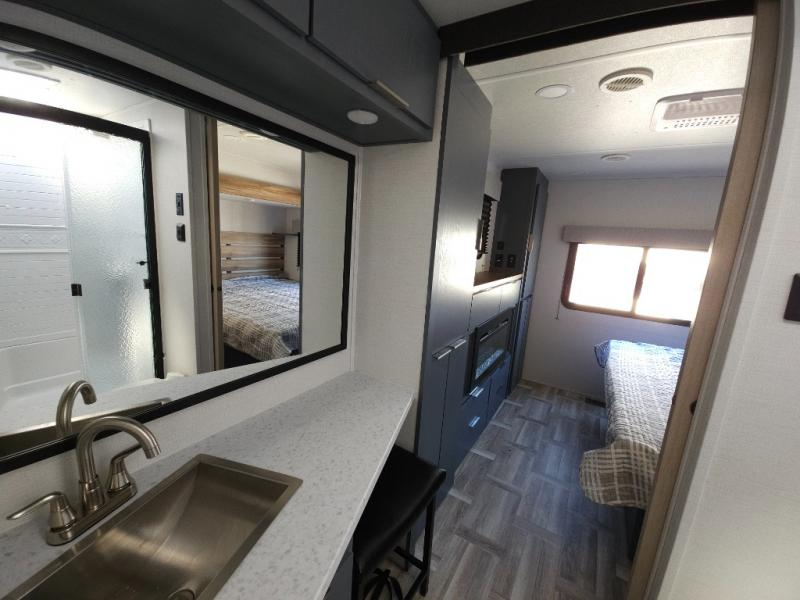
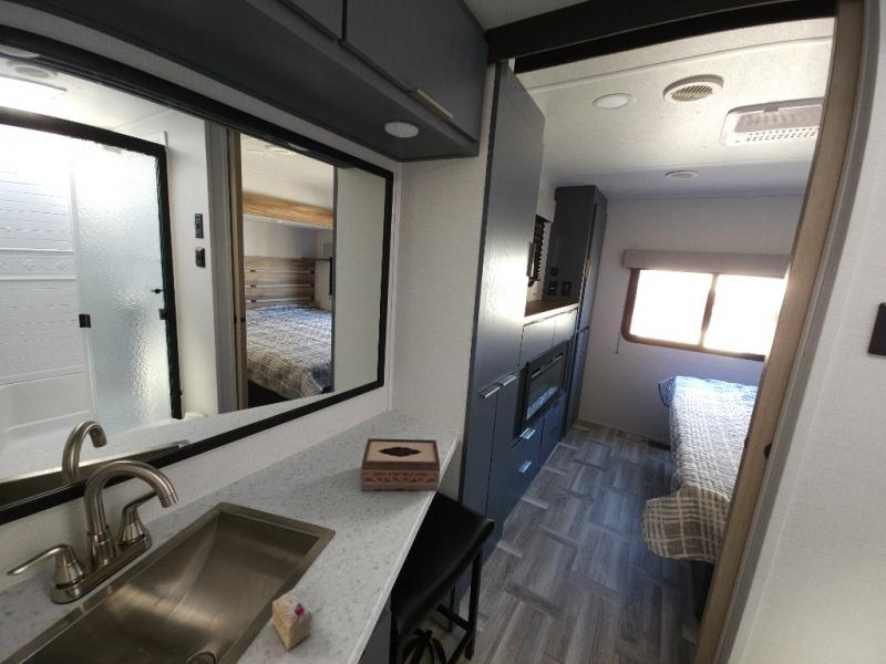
+ cake slice [271,588,315,652]
+ tissue box [359,437,441,492]
